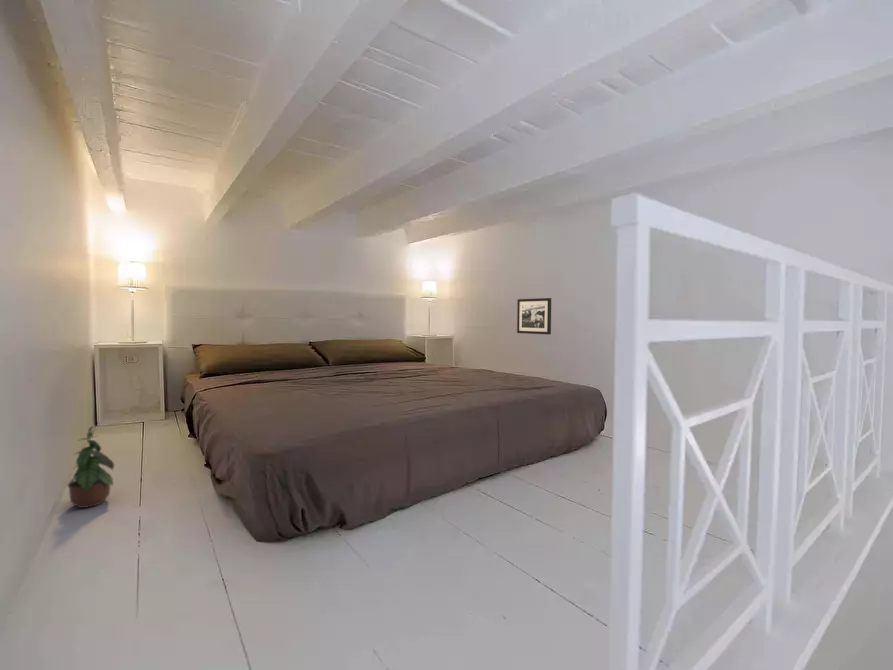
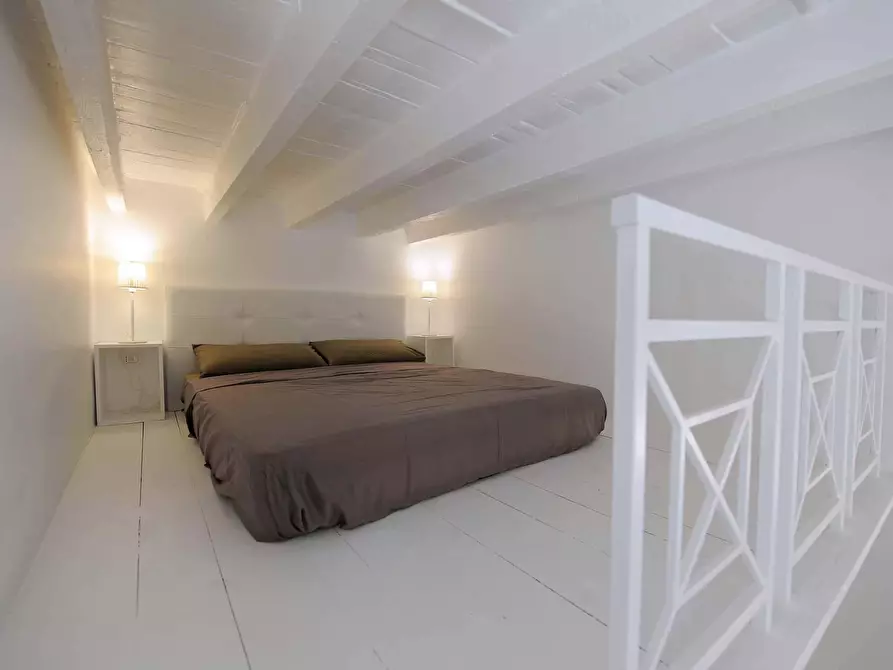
- potted plant [67,425,115,509]
- picture frame [516,297,552,335]
